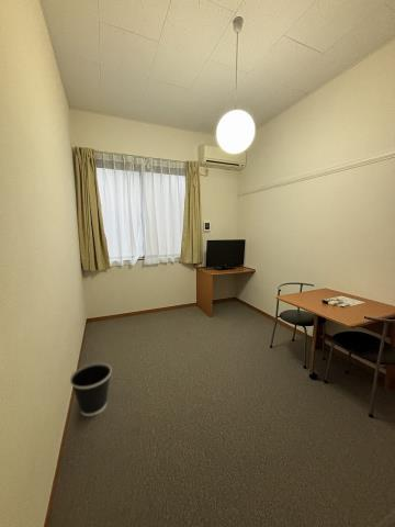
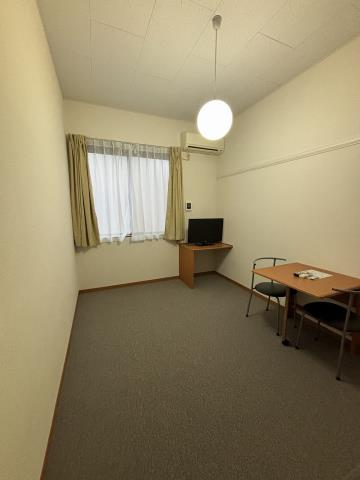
- wastebasket [69,361,113,417]
